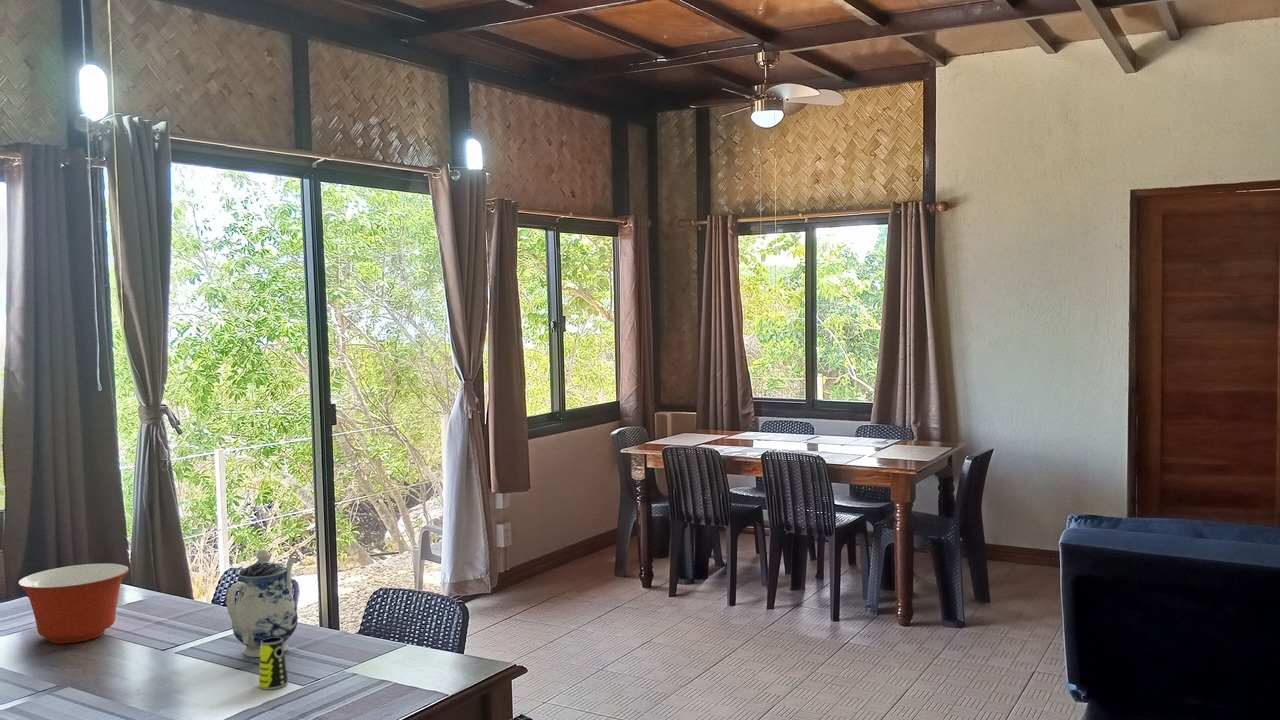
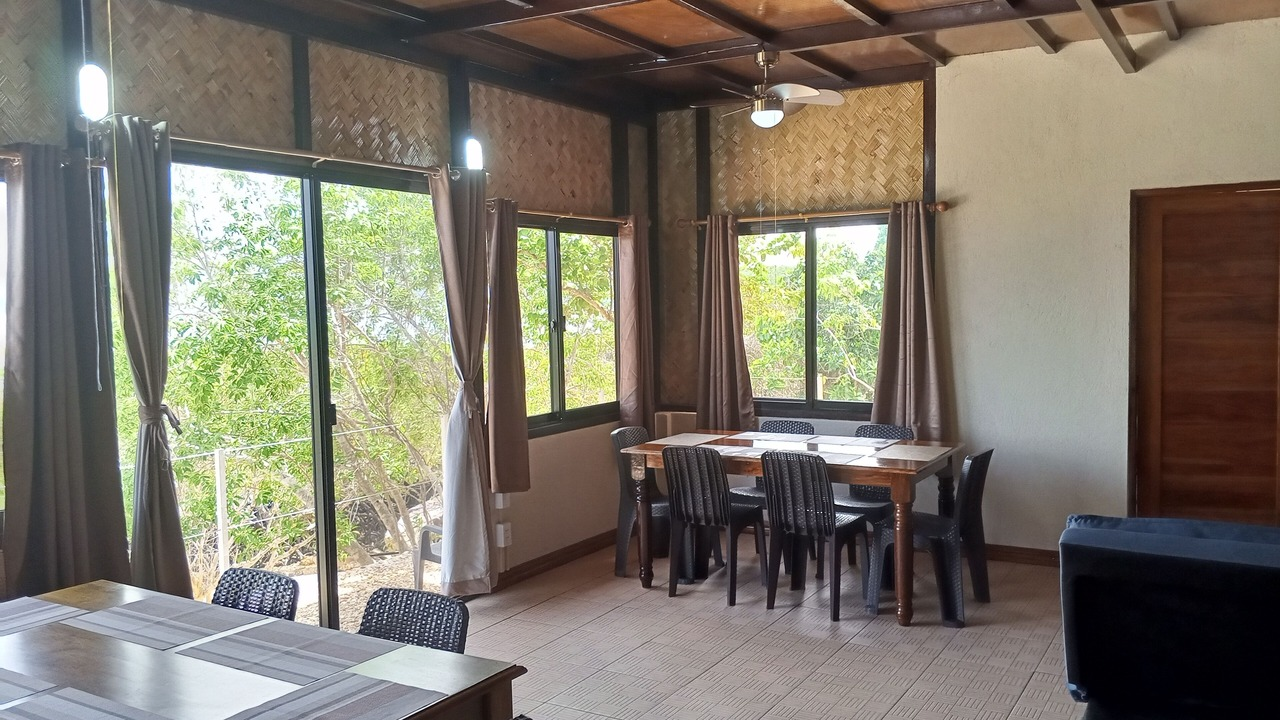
- teapot [226,549,299,658]
- mixing bowl [17,563,130,644]
- cup [258,637,289,690]
